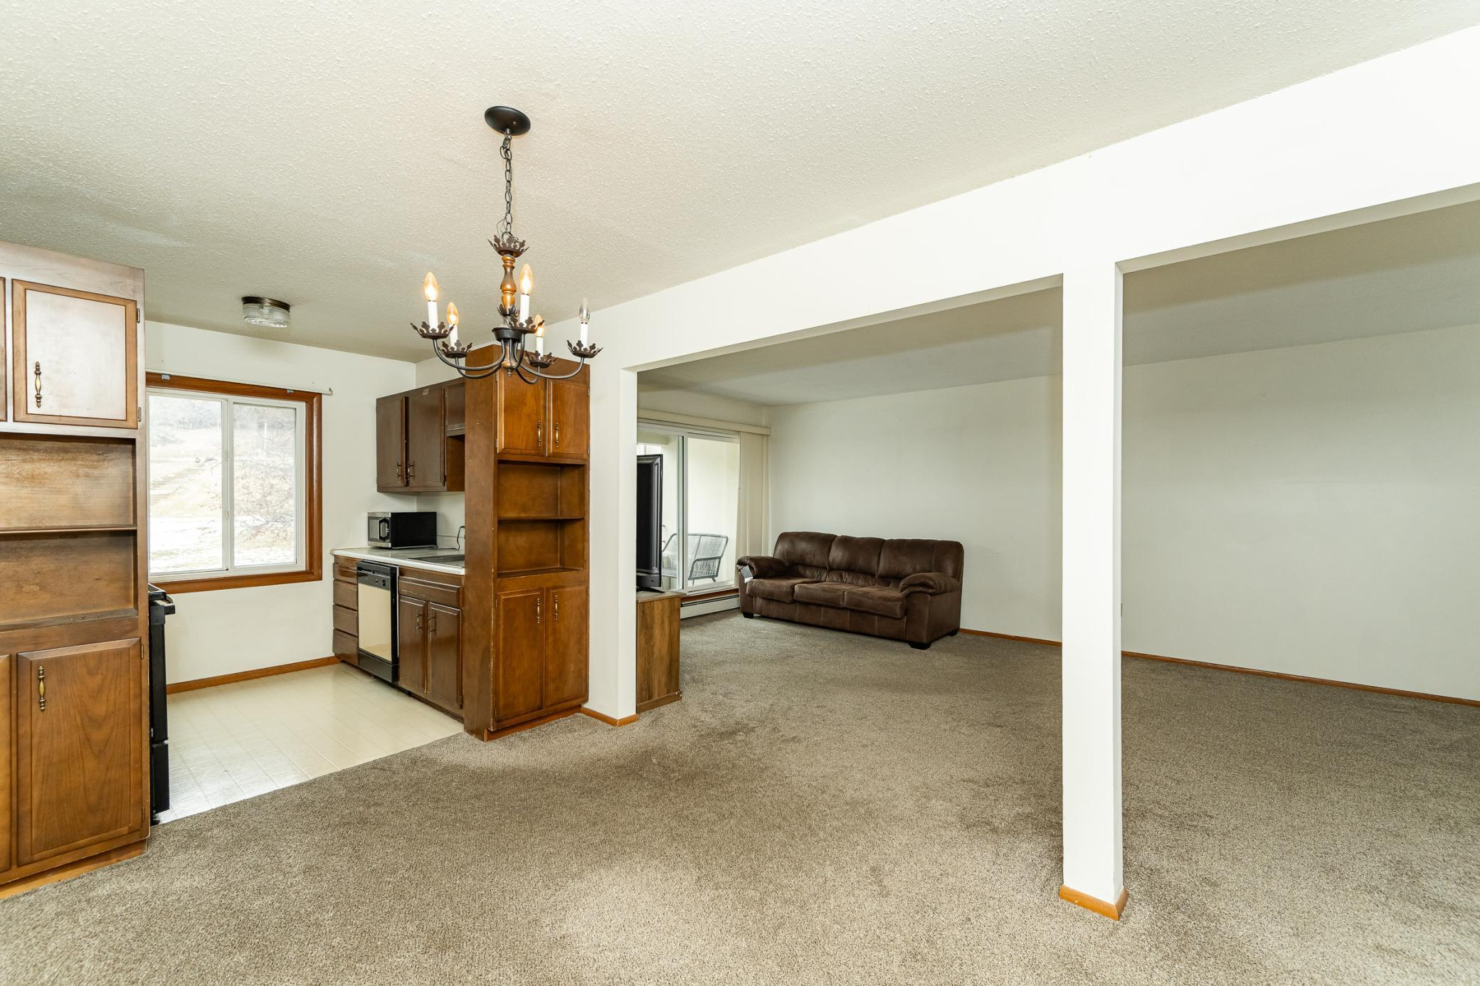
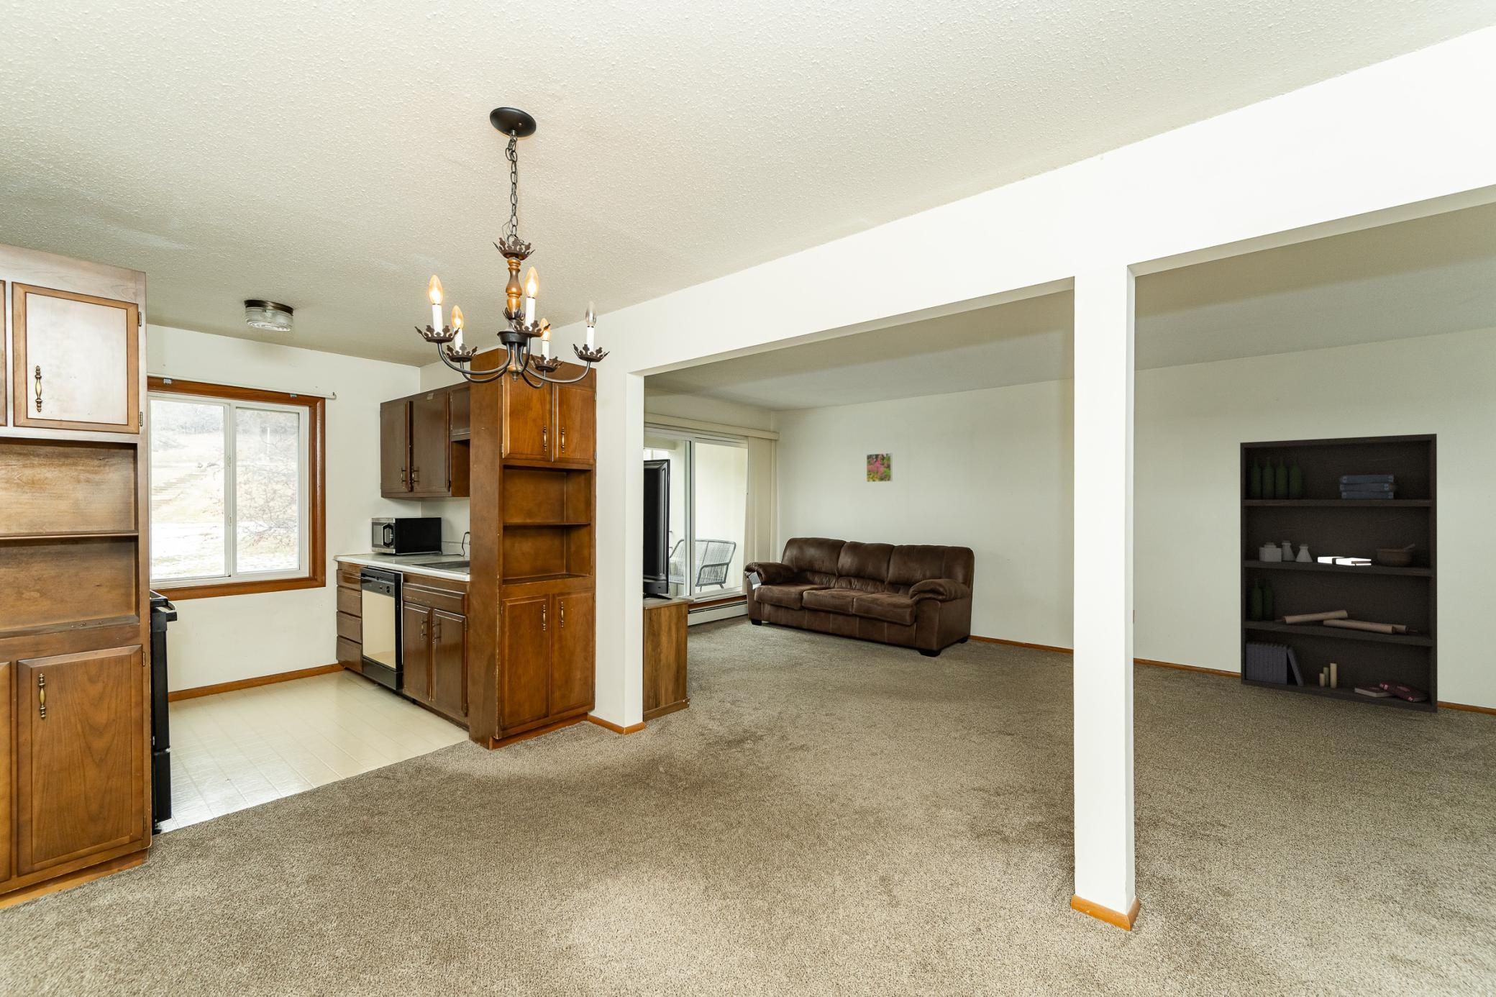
+ bookshelf [1239,433,1438,713]
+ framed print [866,453,893,483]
